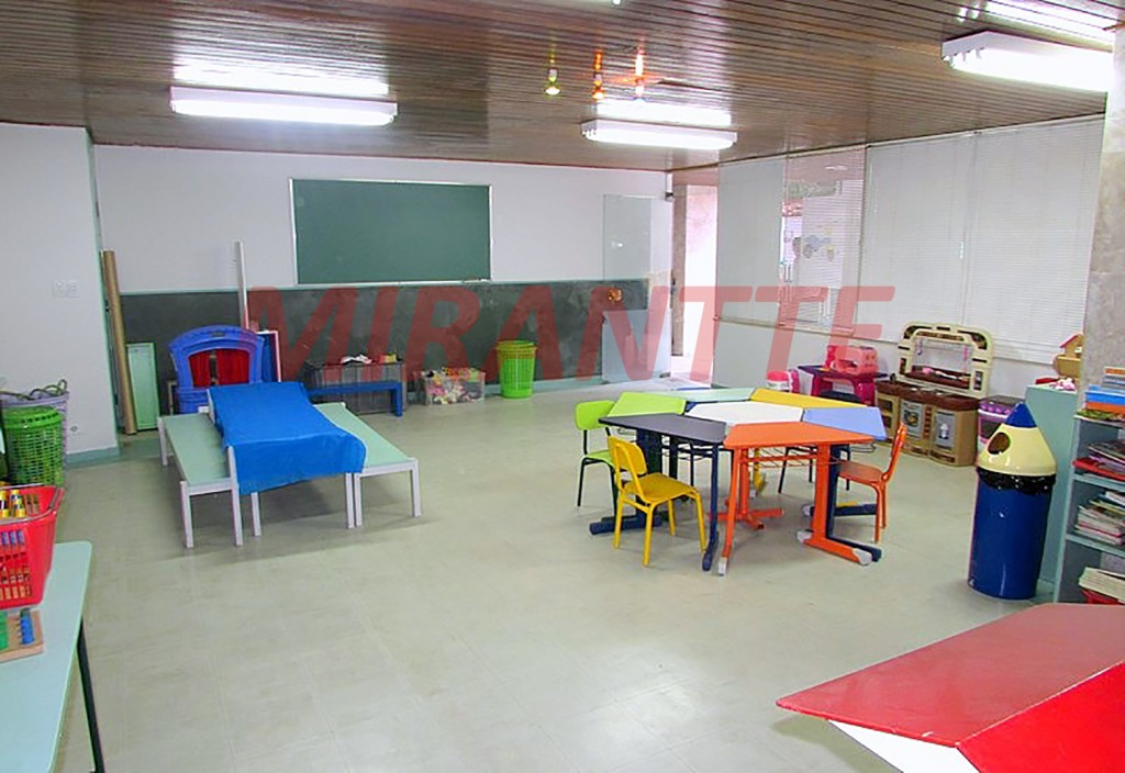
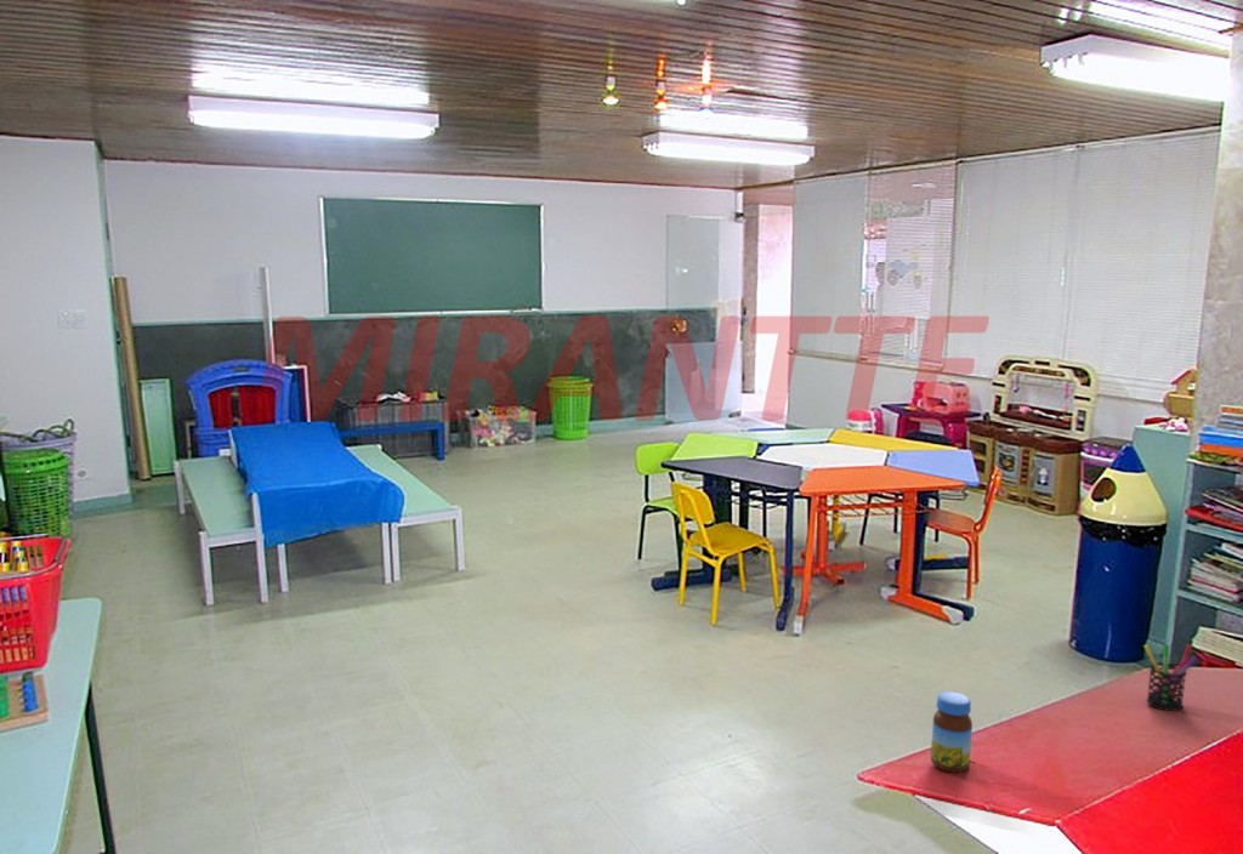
+ pen holder [1142,643,1199,712]
+ jar [930,690,974,774]
